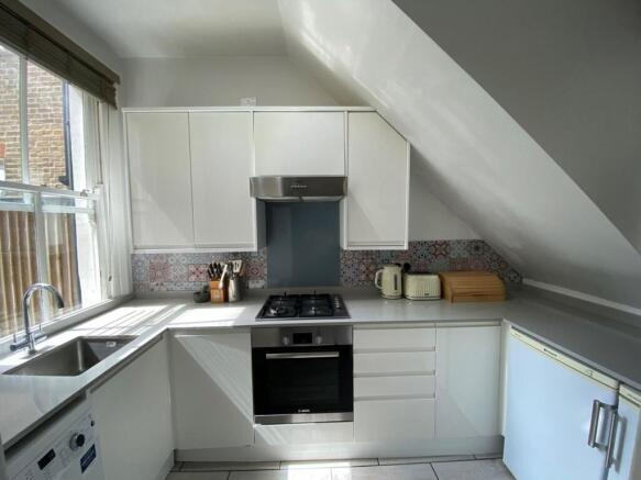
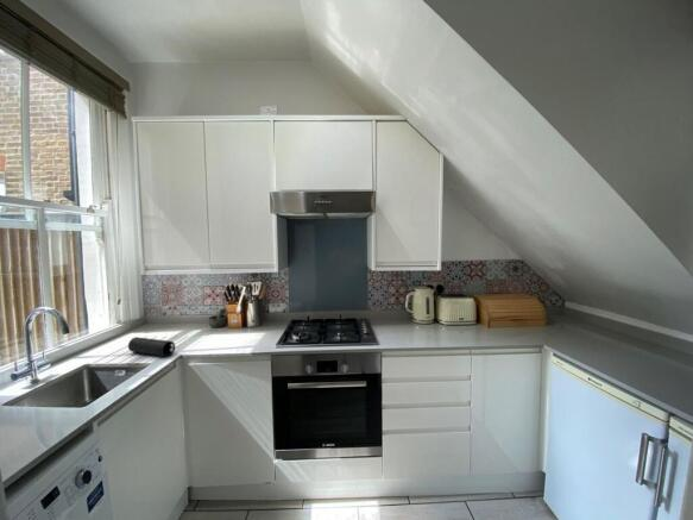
+ speaker [127,336,176,358]
